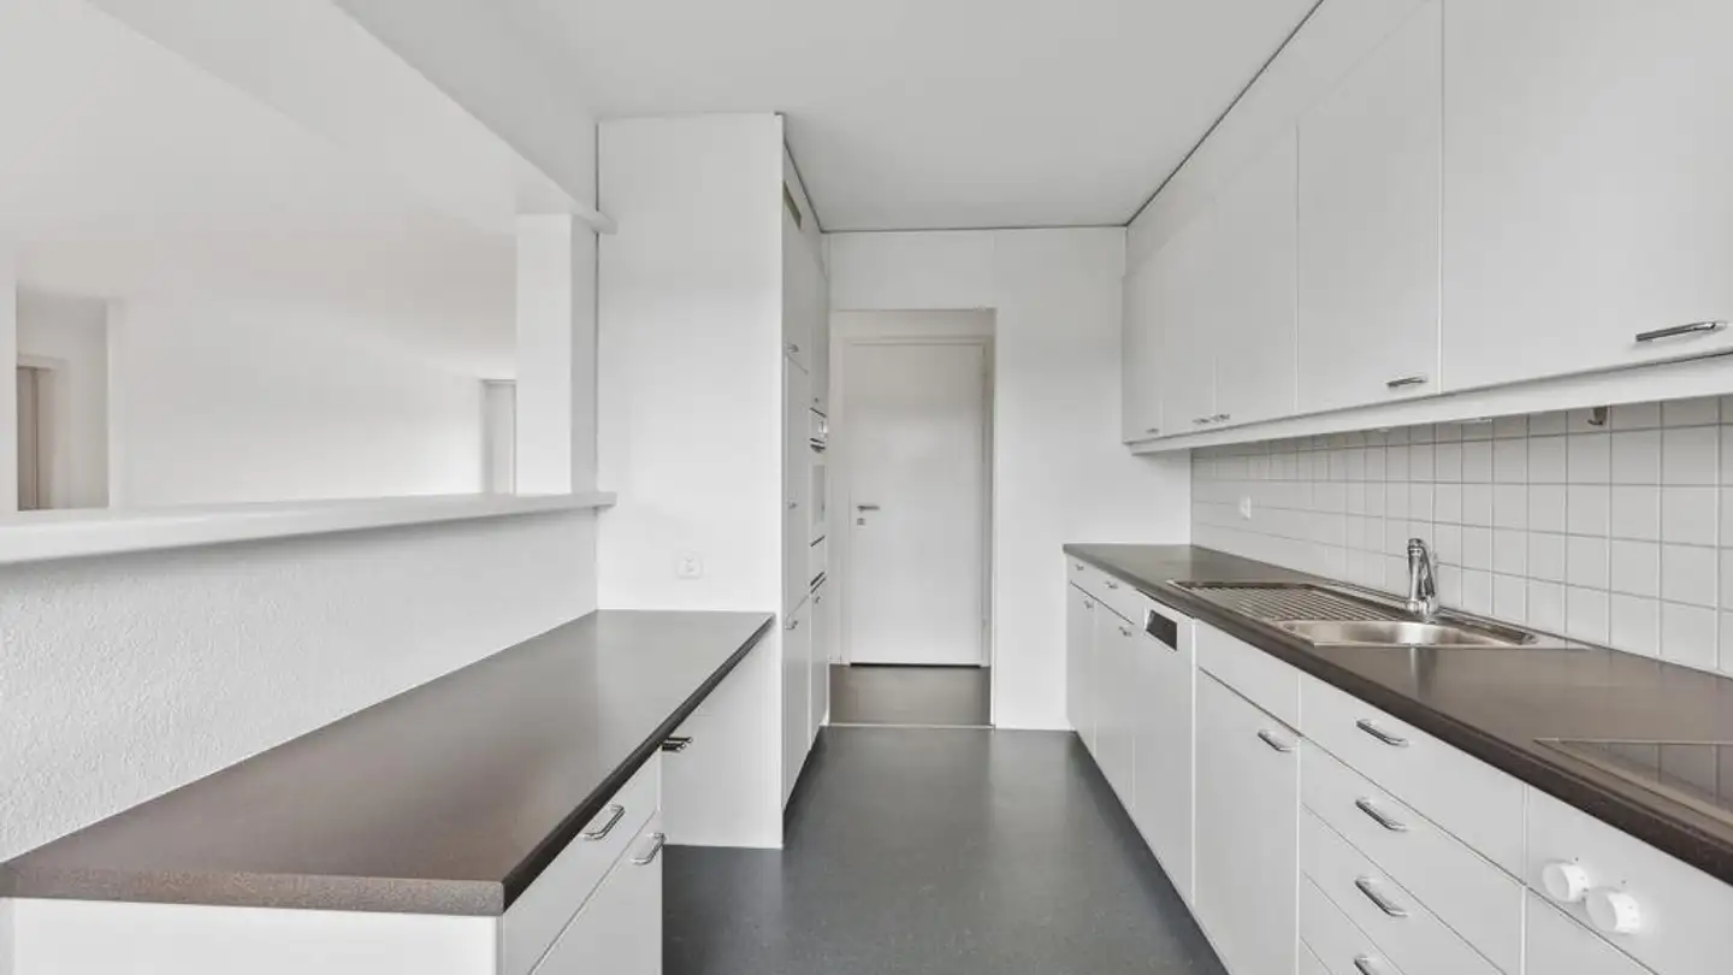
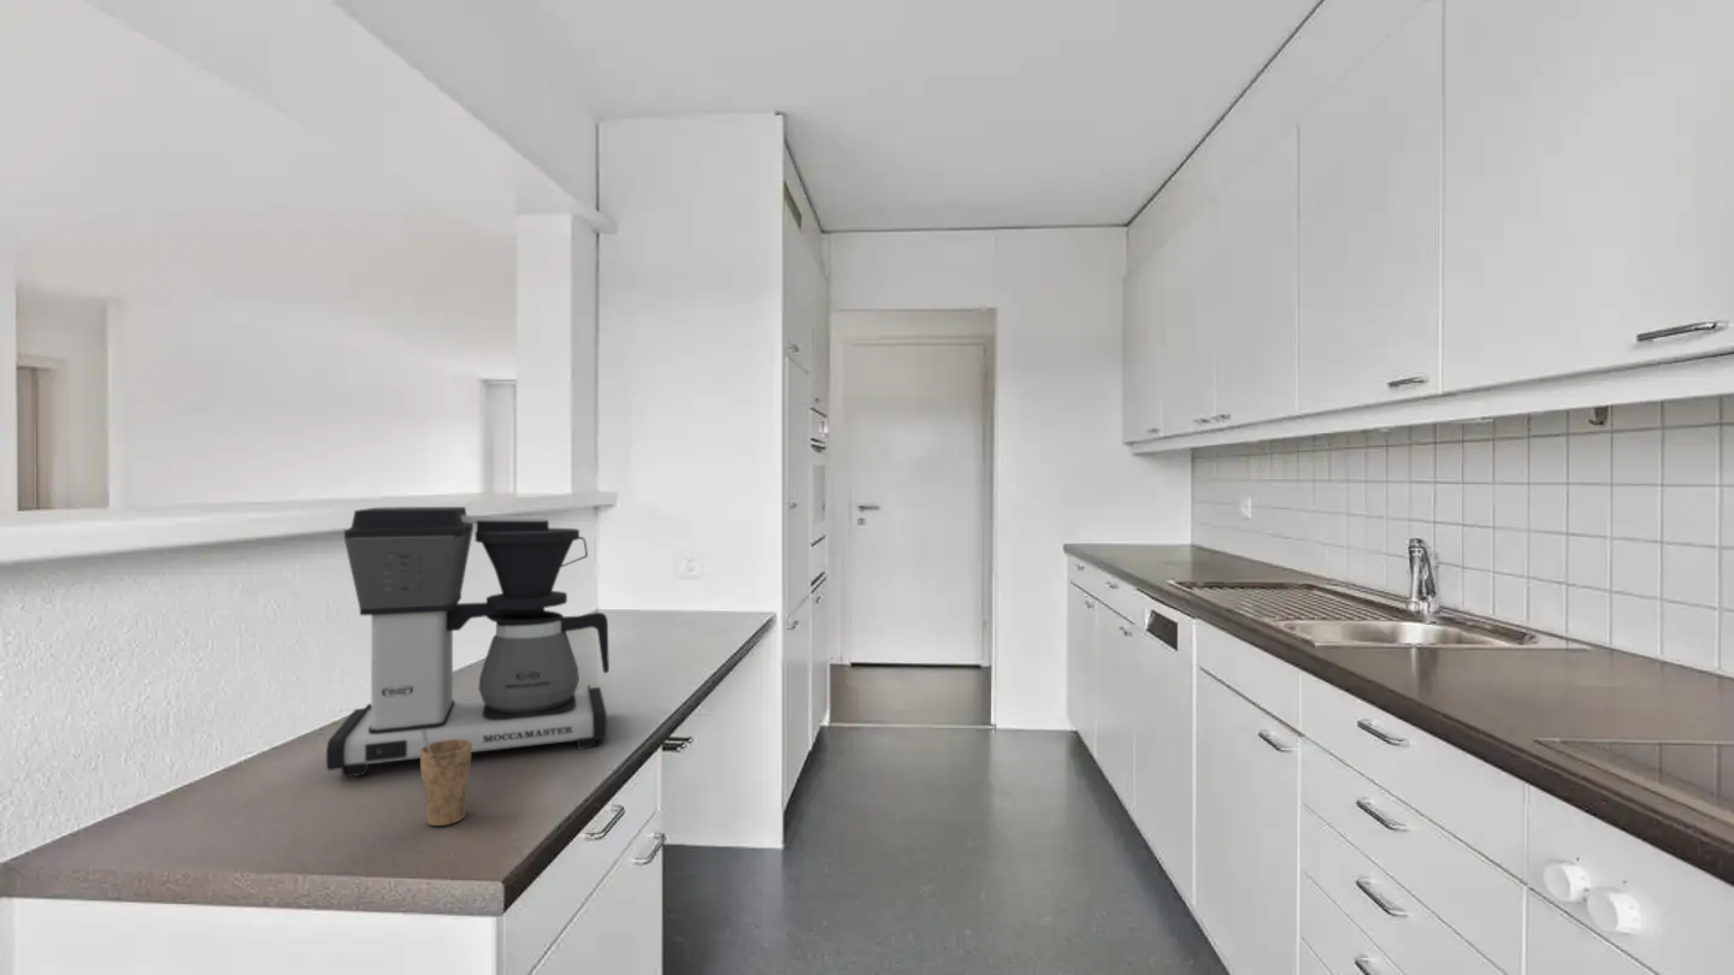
+ coffee maker [325,506,611,778]
+ cup [419,728,472,827]
